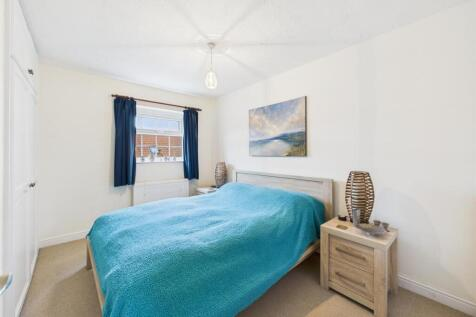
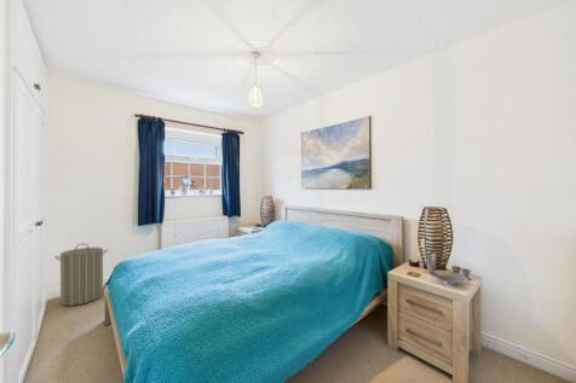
+ laundry hamper [53,243,109,307]
